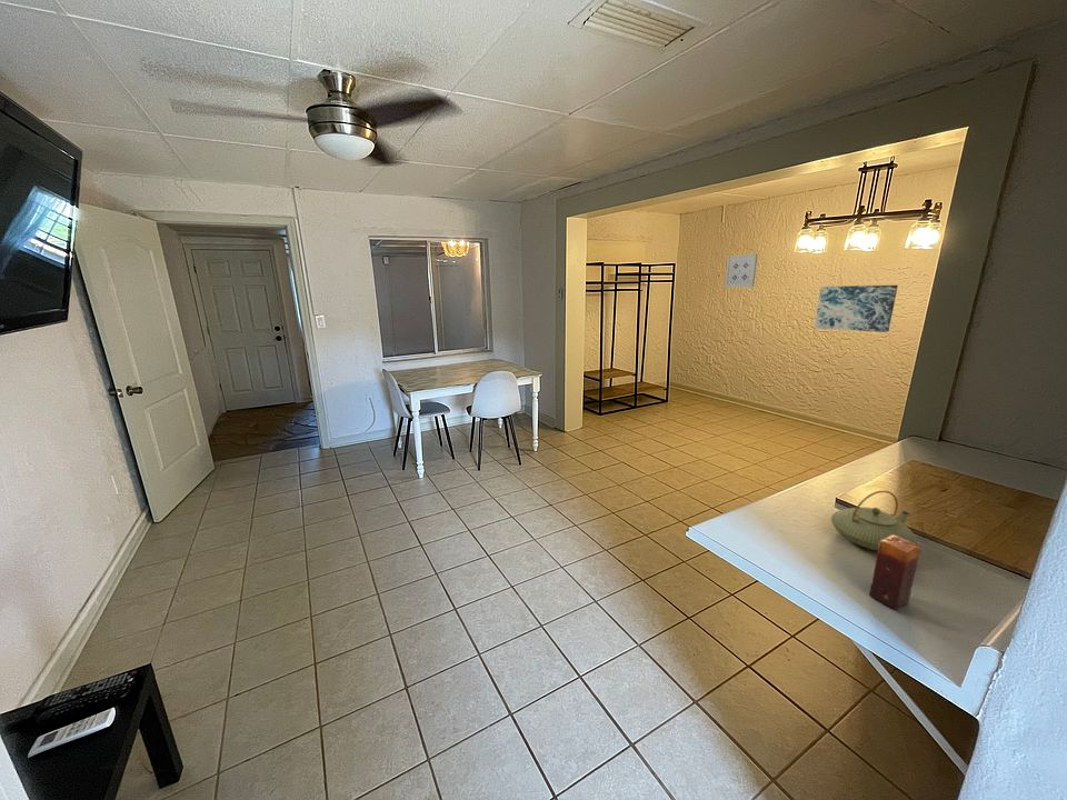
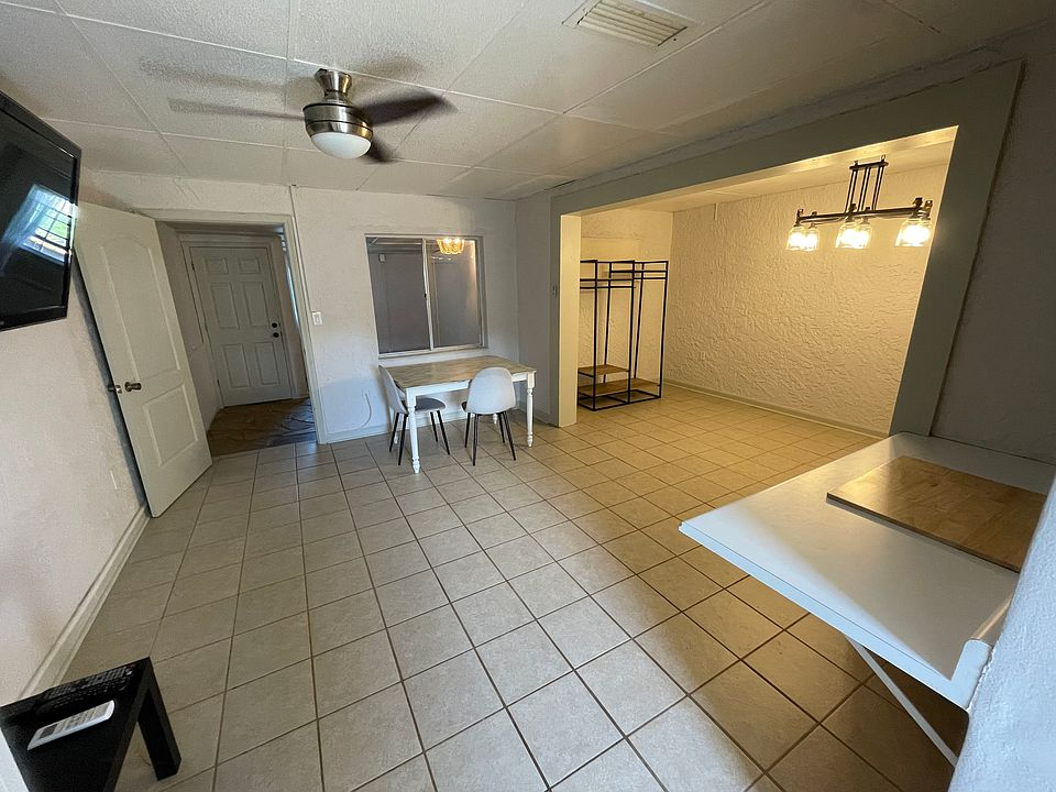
- candle [868,534,921,610]
- wall art [814,284,899,333]
- teapot [830,490,918,551]
- wall art [725,253,758,289]
